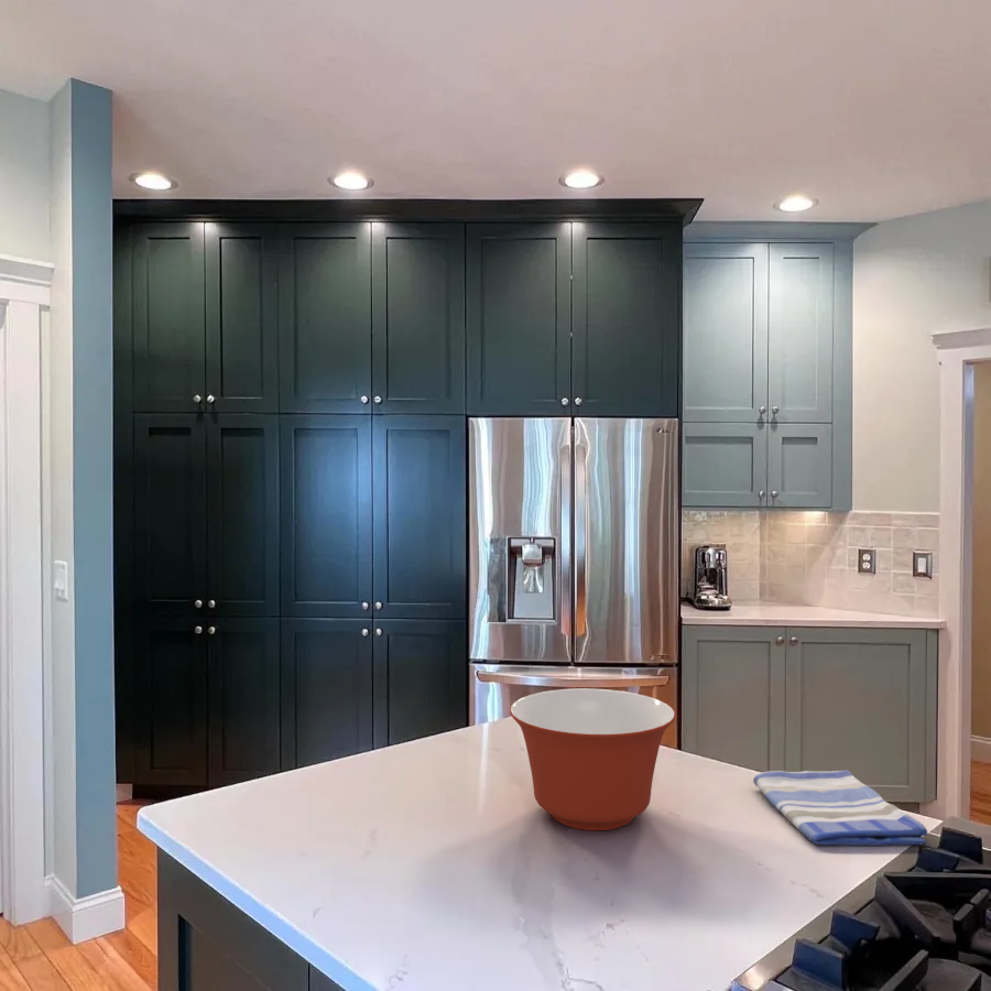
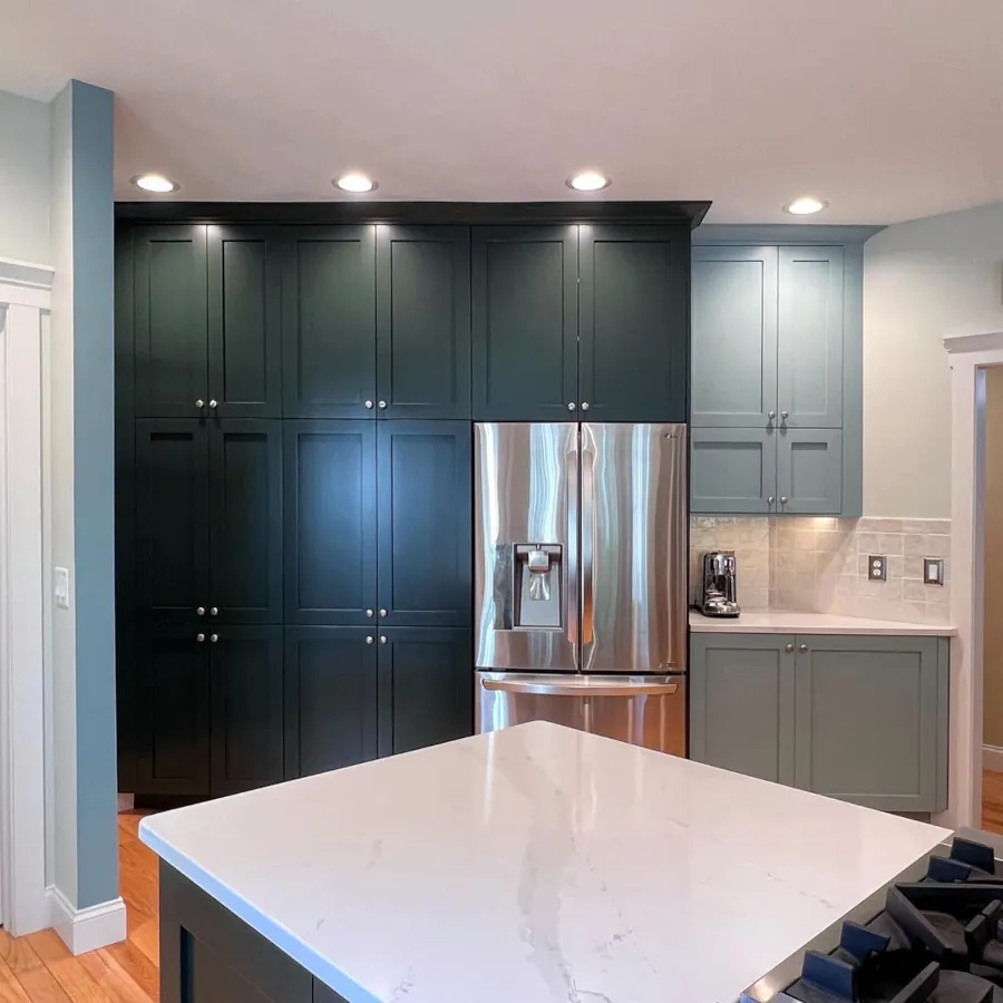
- mixing bowl [509,687,677,831]
- dish towel [752,770,928,847]
